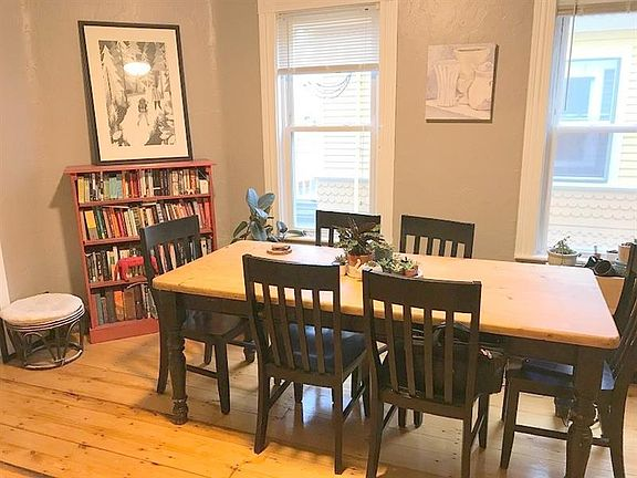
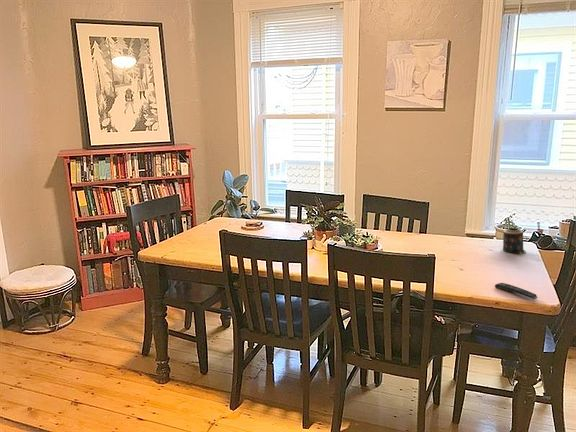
+ candle [502,227,527,254]
+ remote control [494,282,539,300]
